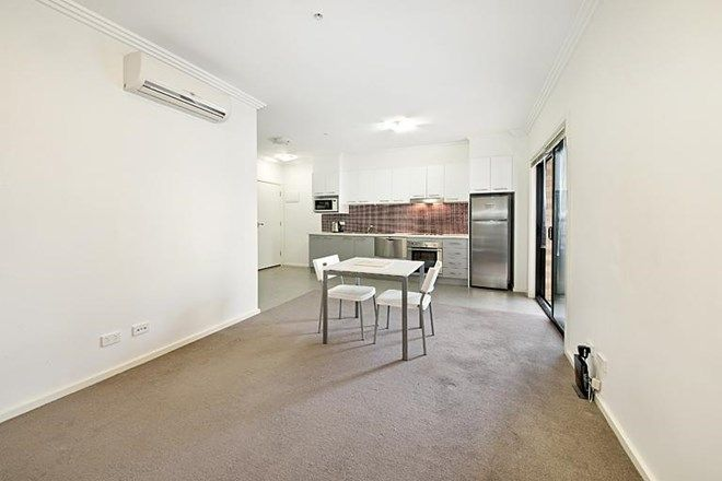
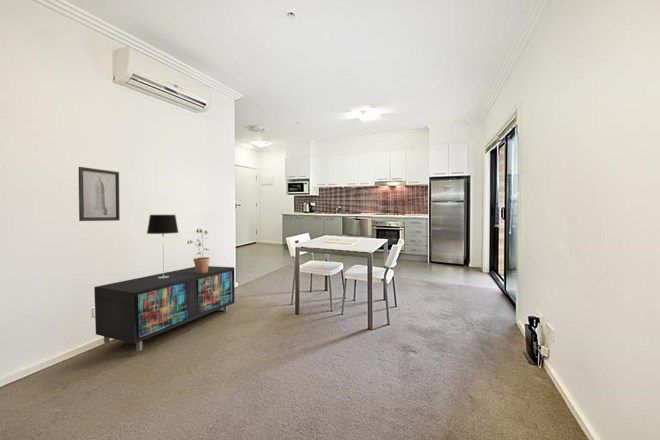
+ storage cabinet [93,265,235,352]
+ table lamp [146,214,180,278]
+ wall art [78,166,121,222]
+ potted plant [186,228,211,273]
